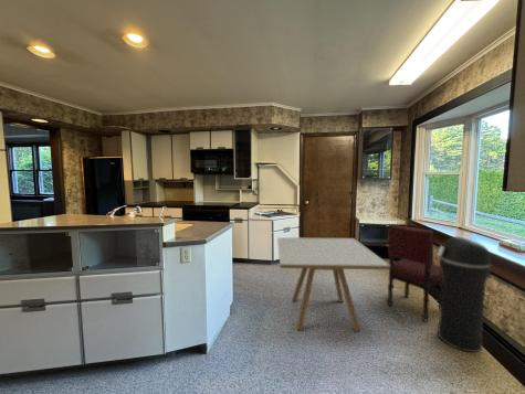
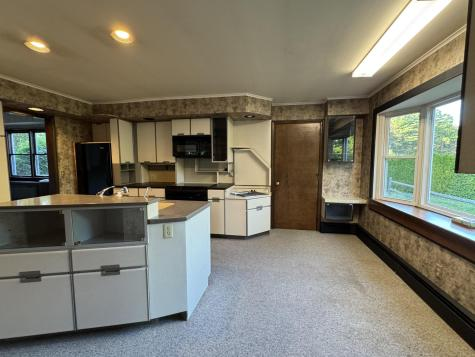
- trash can [435,235,493,353]
- dining chair [386,223,442,323]
- dining table [276,236,390,332]
